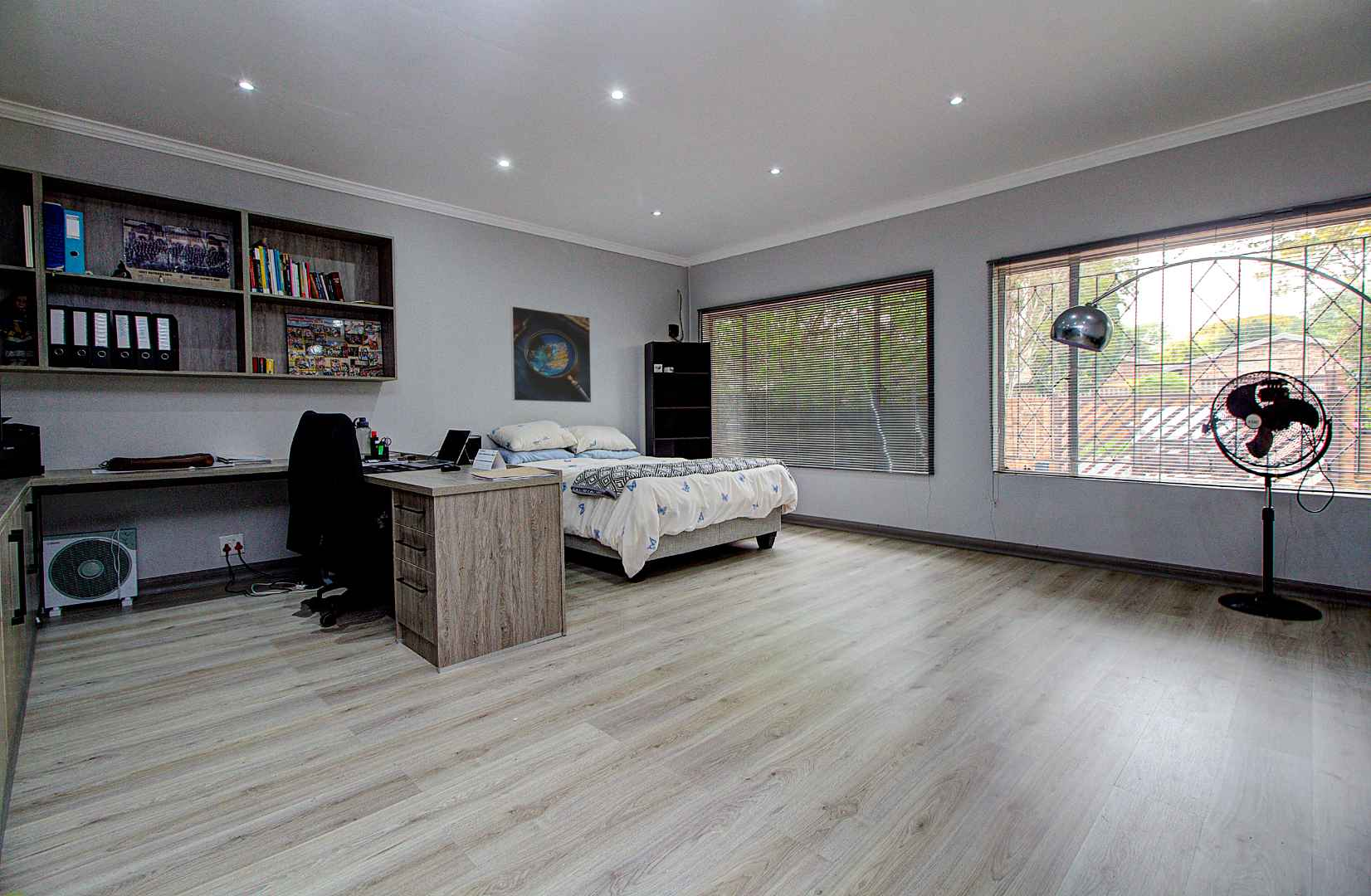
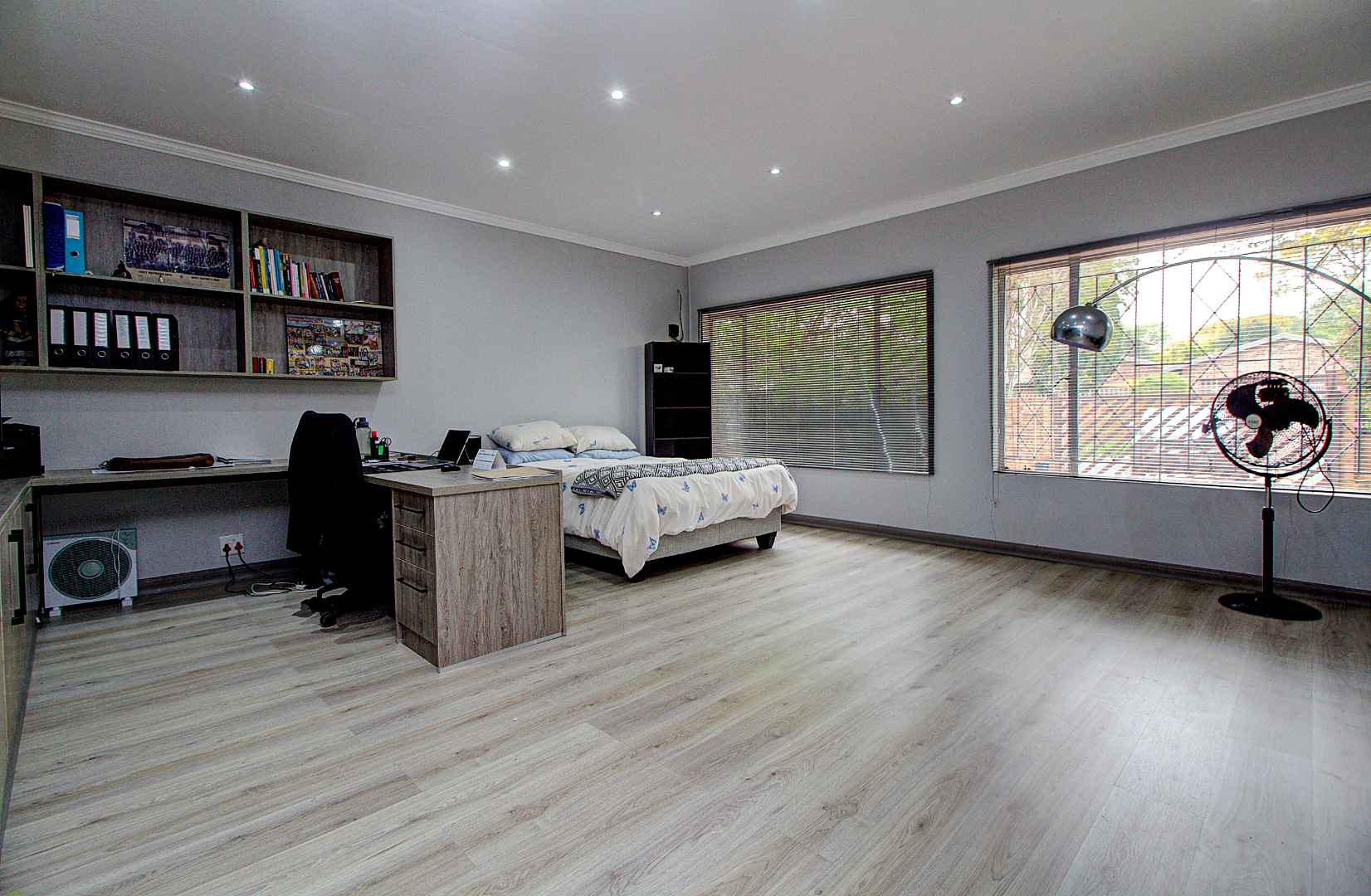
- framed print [510,305,592,404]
